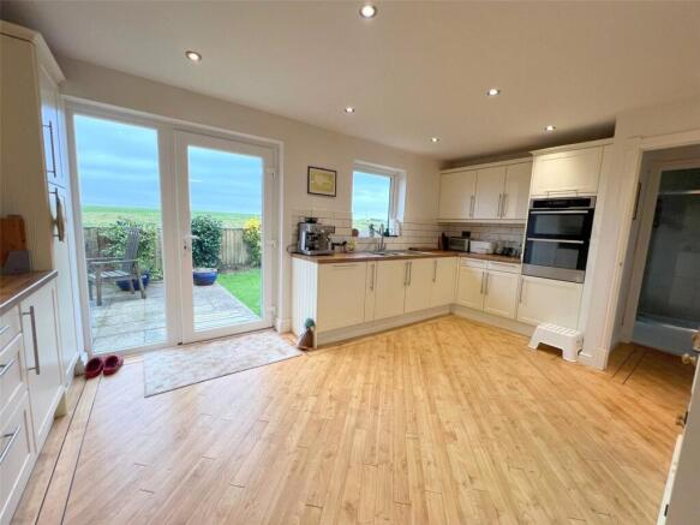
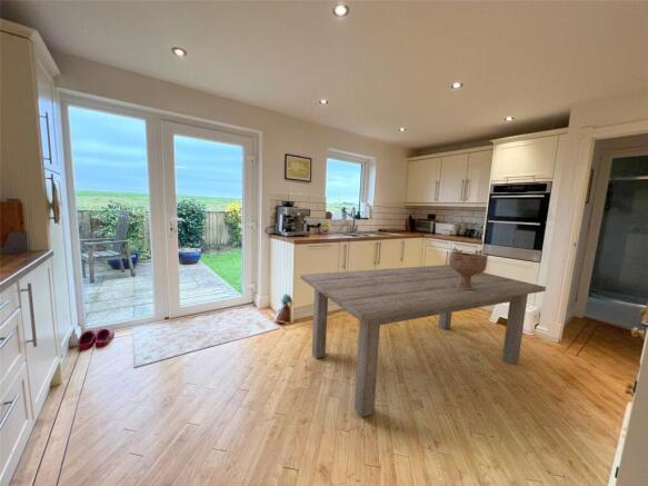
+ dining table [300,264,547,418]
+ decorative bowl [448,246,490,289]
